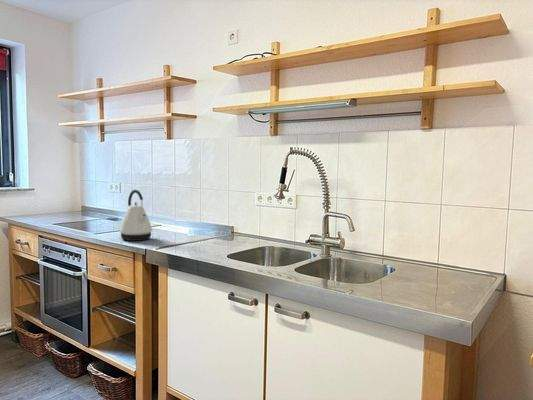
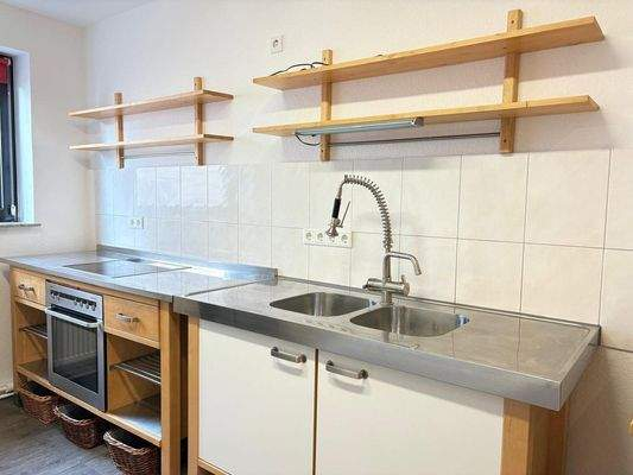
- kettle [119,189,153,242]
